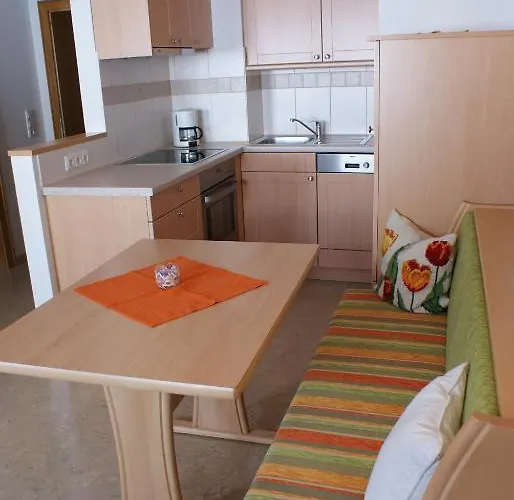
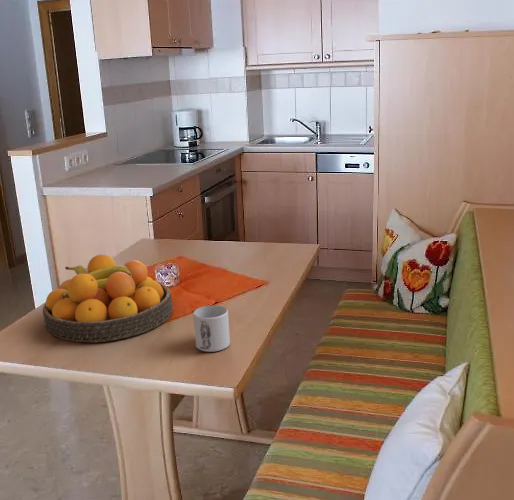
+ fruit bowl [42,254,174,343]
+ mug [192,304,231,353]
